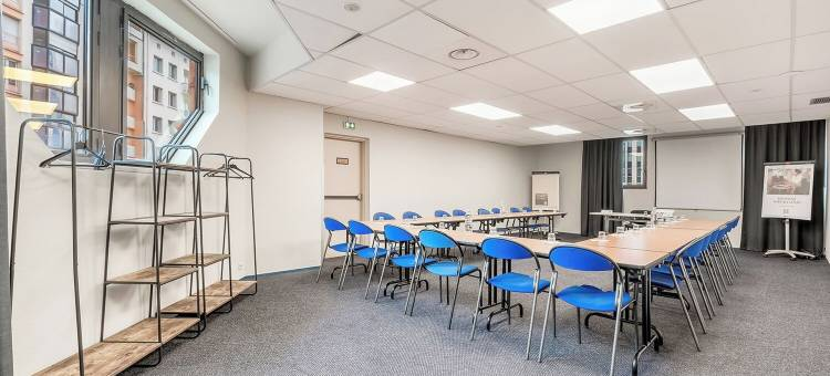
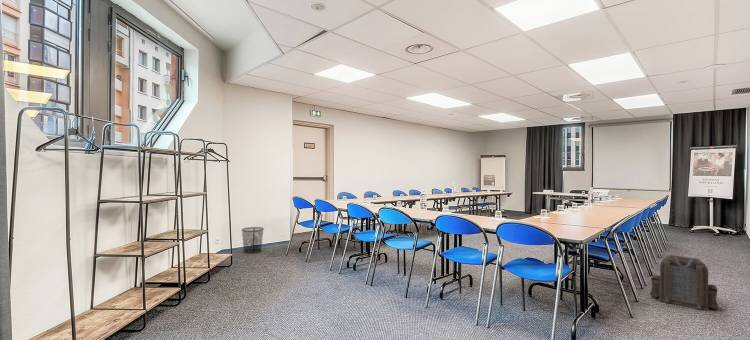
+ backpack [649,254,719,312]
+ waste bin [241,226,265,255]
